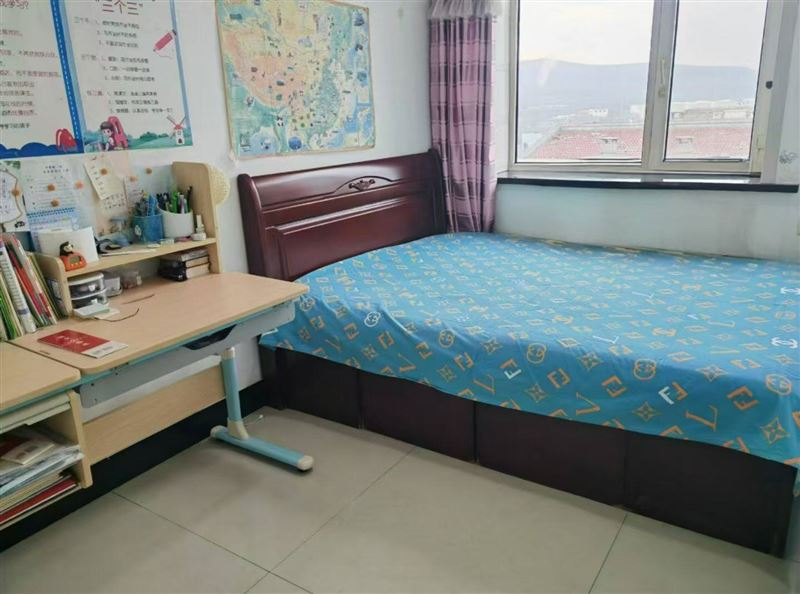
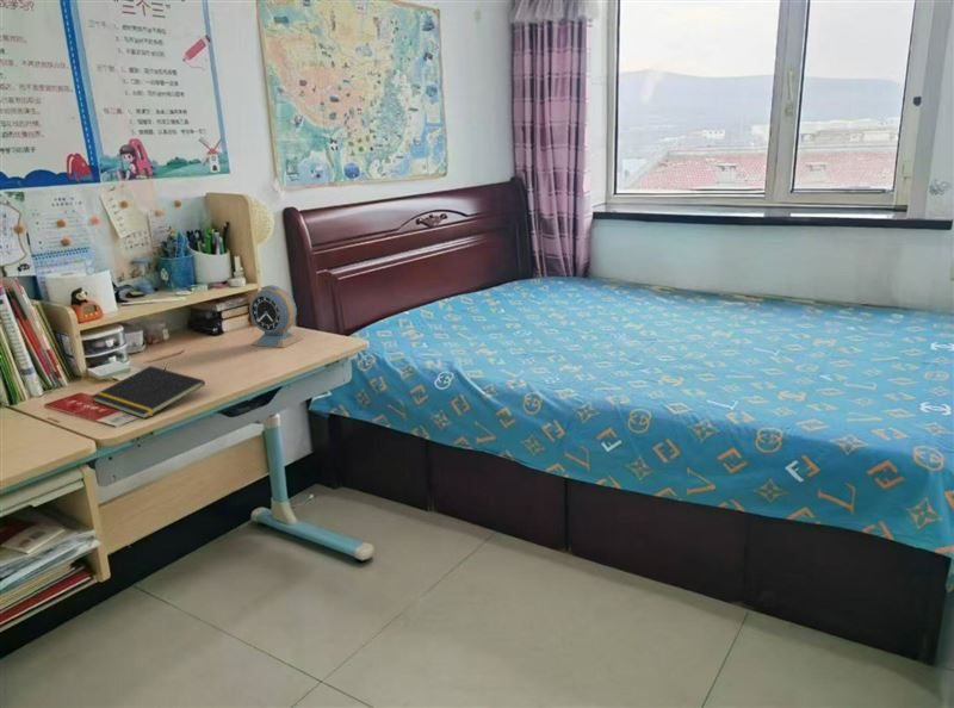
+ notepad [89,365,206,420]
+ alarm clock [249,284,304,349]
